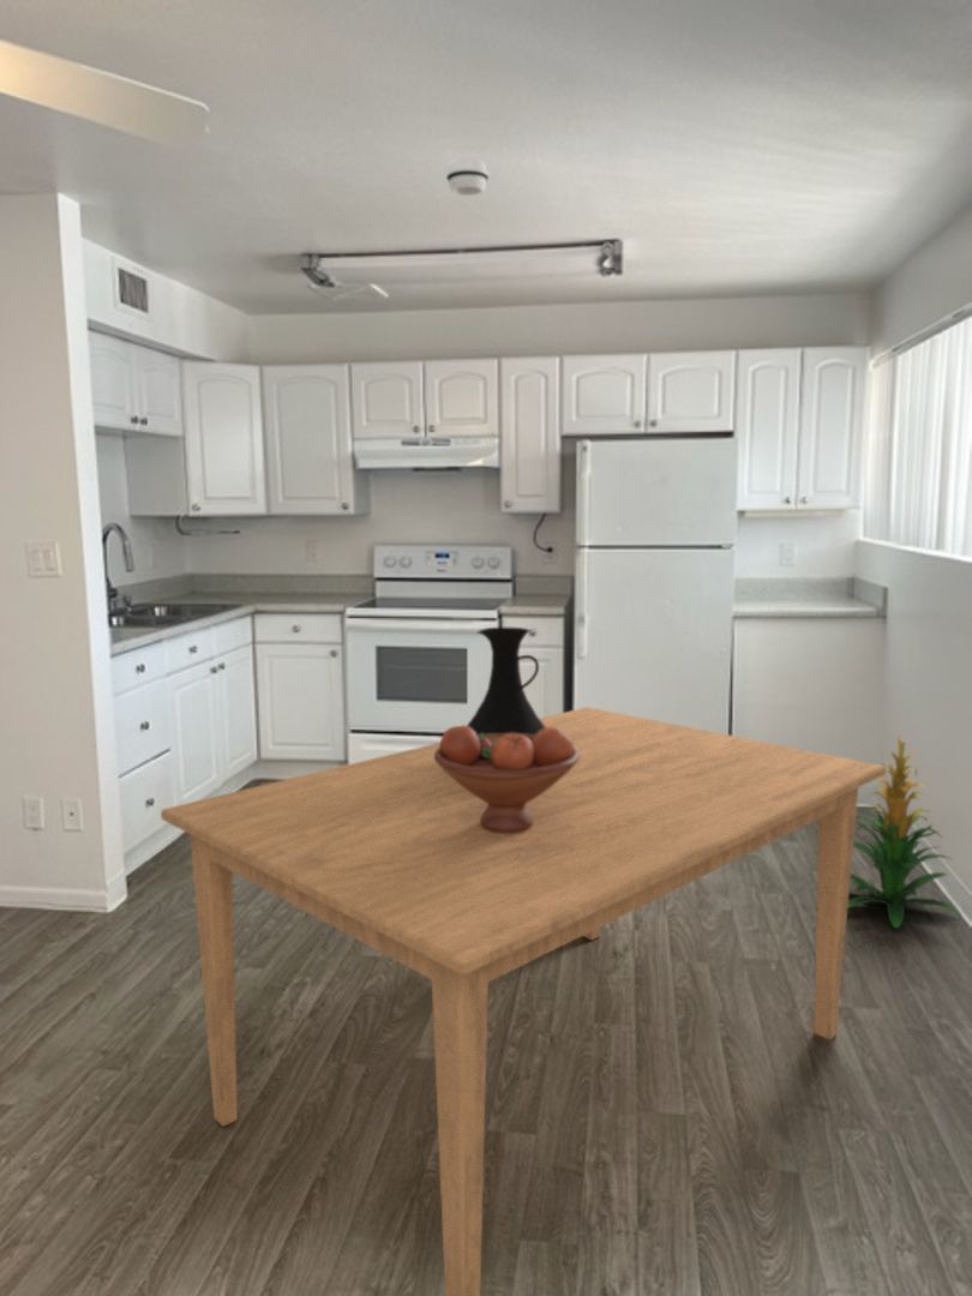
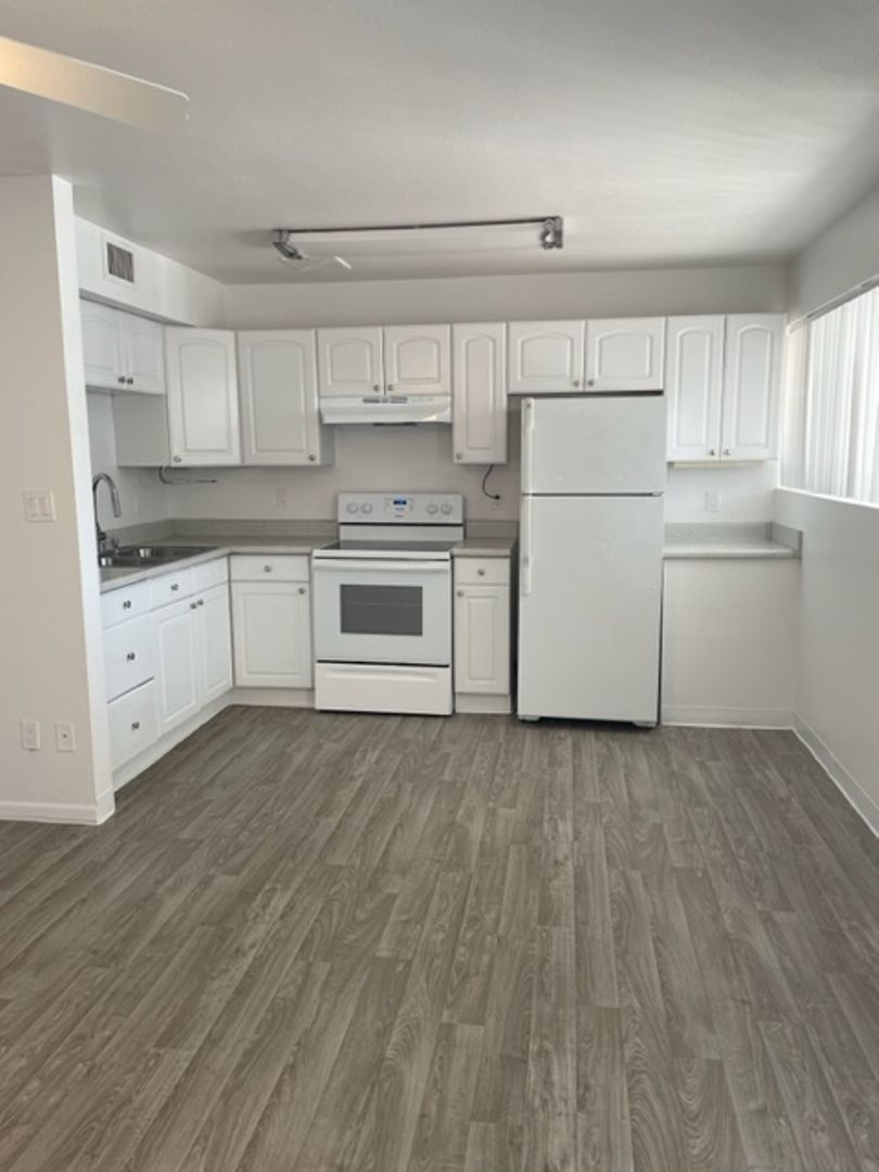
- fruit bowl [434,725,580,833]
- indoor plant [847,737,961,930]
- dining table [160,706,887,1296]
- smoke detector [445,157,490,197]
- vase [466,626,546,736]
